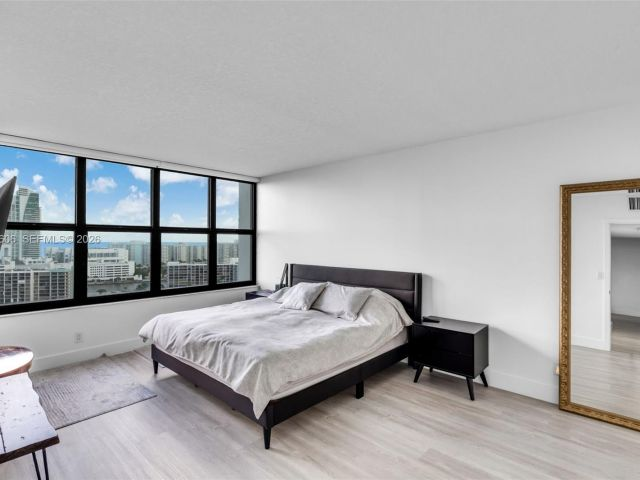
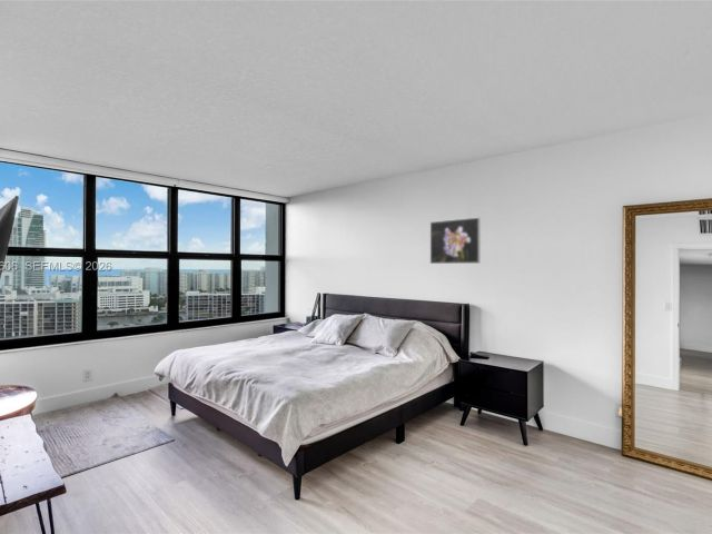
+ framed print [429,217,482,265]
